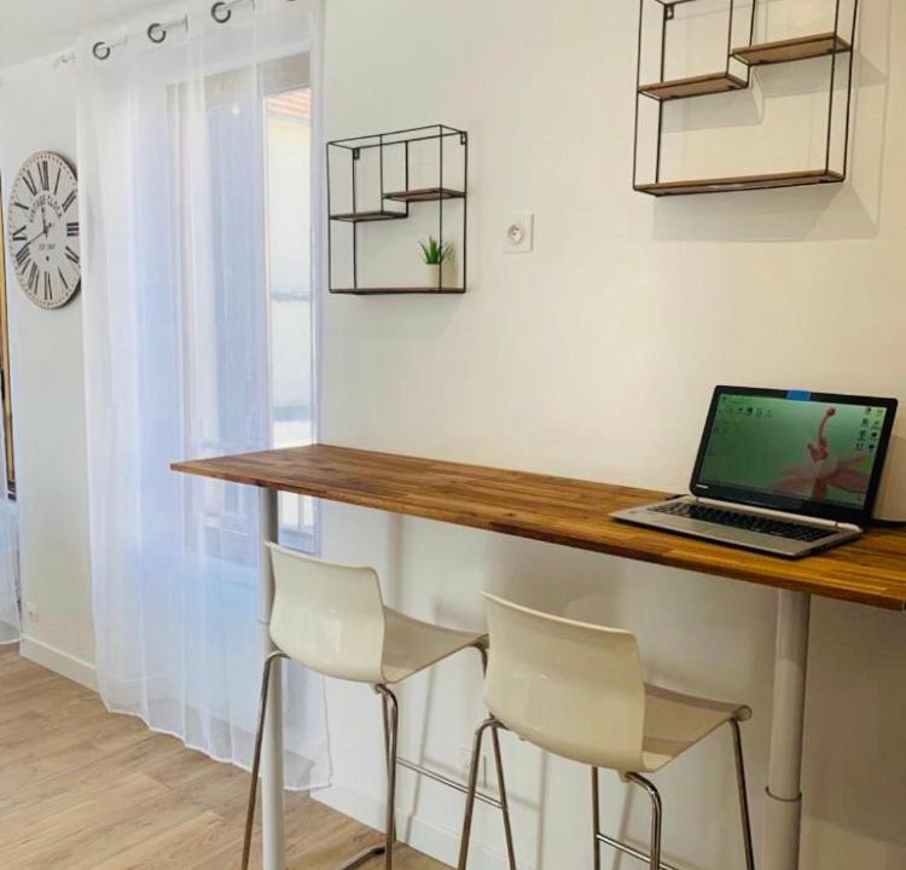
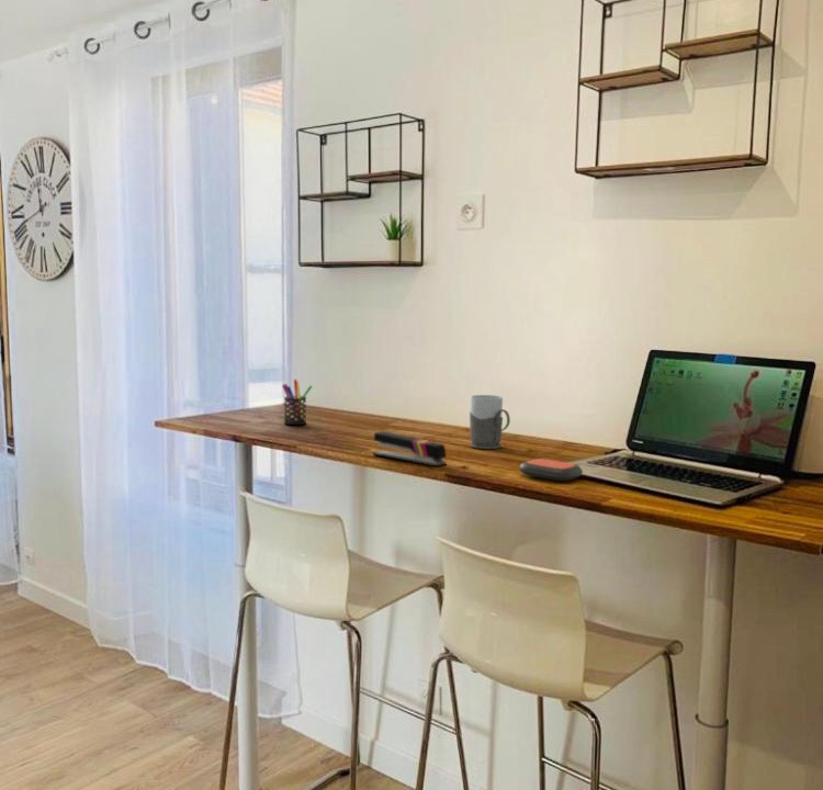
+ stapler [372,430,448,467]
+ remote control [518,458,584,482]
+ pen holder [281,379,314,426]
+ mug [469,394,511,450]
